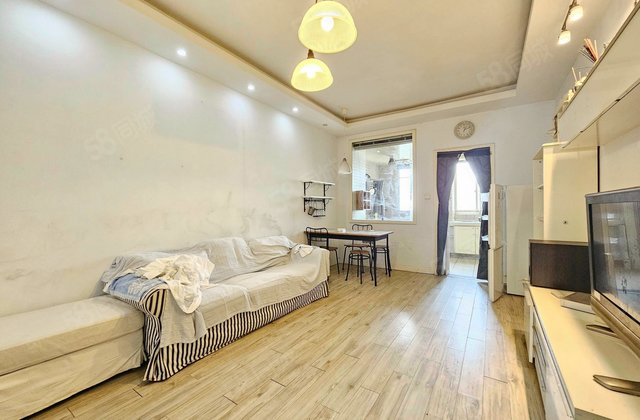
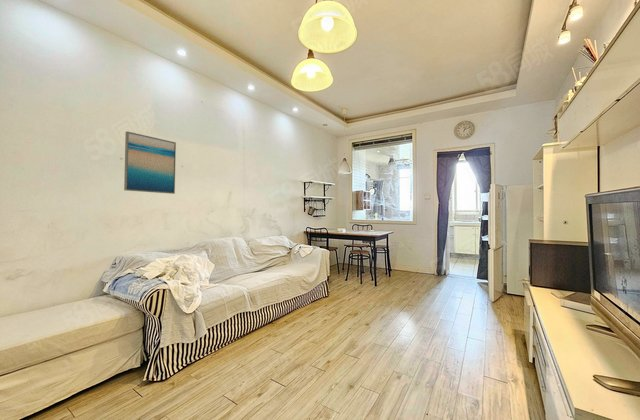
+ wall art [123,130,177,195]
